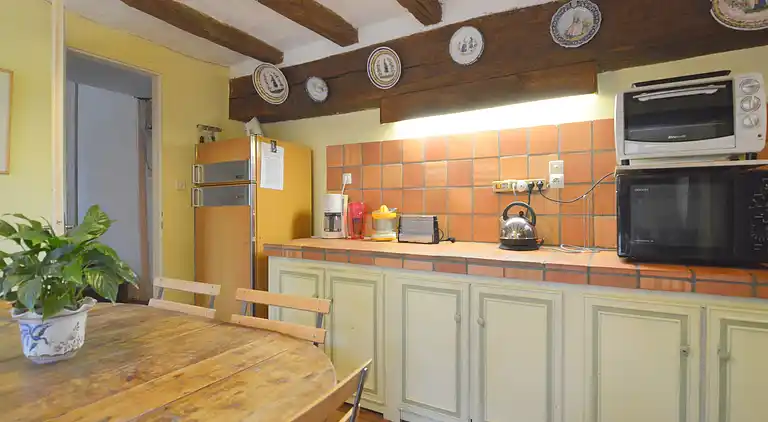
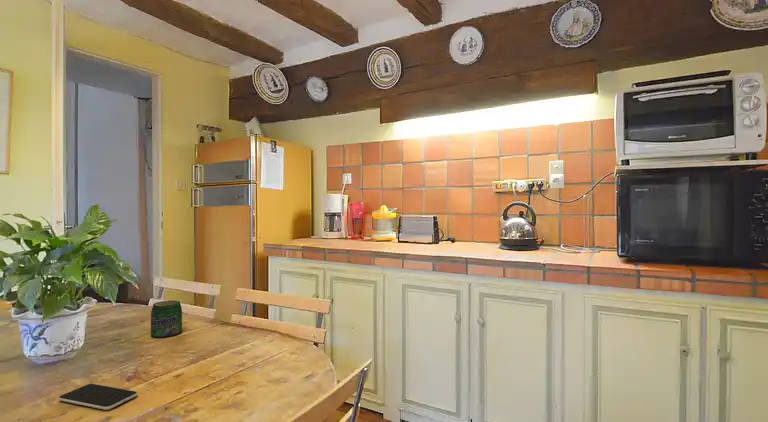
+ jar [150,299,183,339]
+ smartphone [57,383,138,411]
